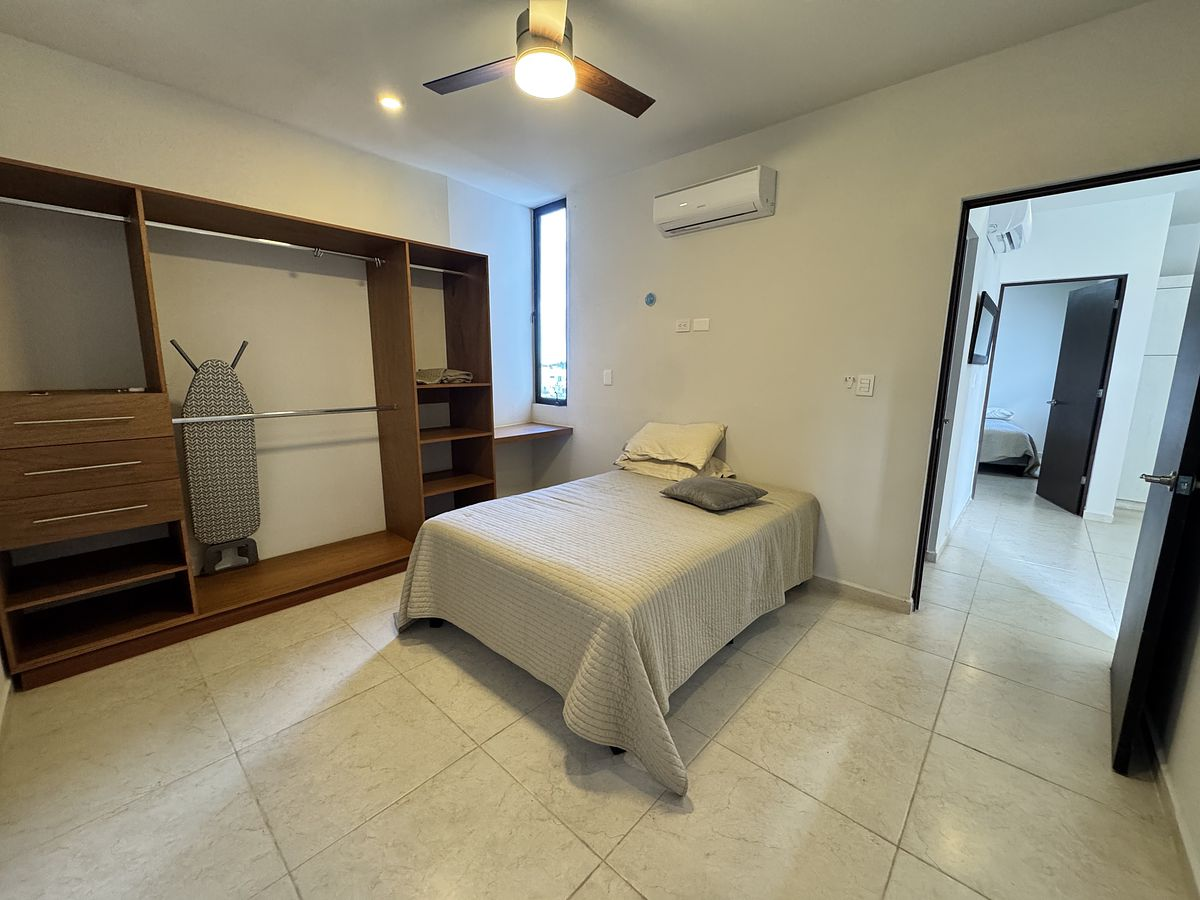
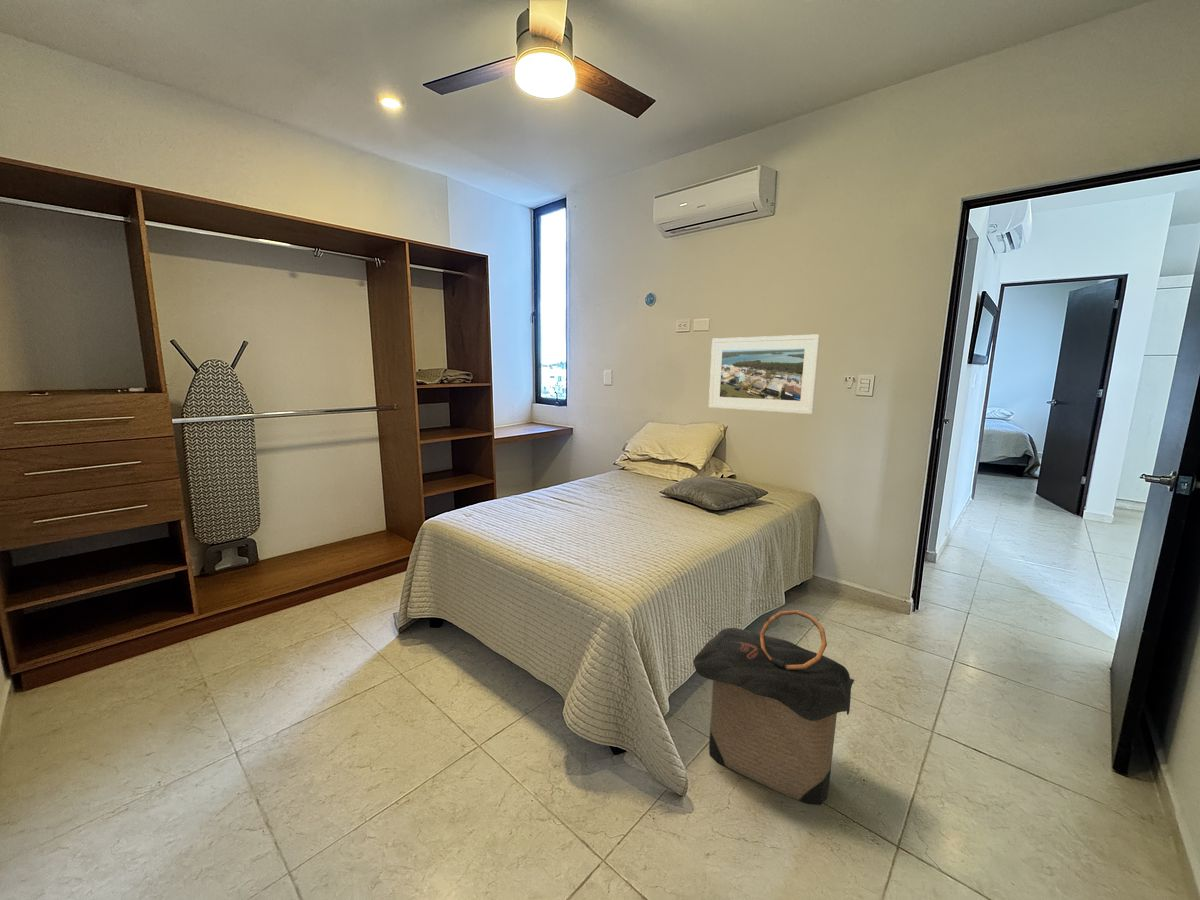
+ laundry hamper [692,609,855,806]
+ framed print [708,333,821,415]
